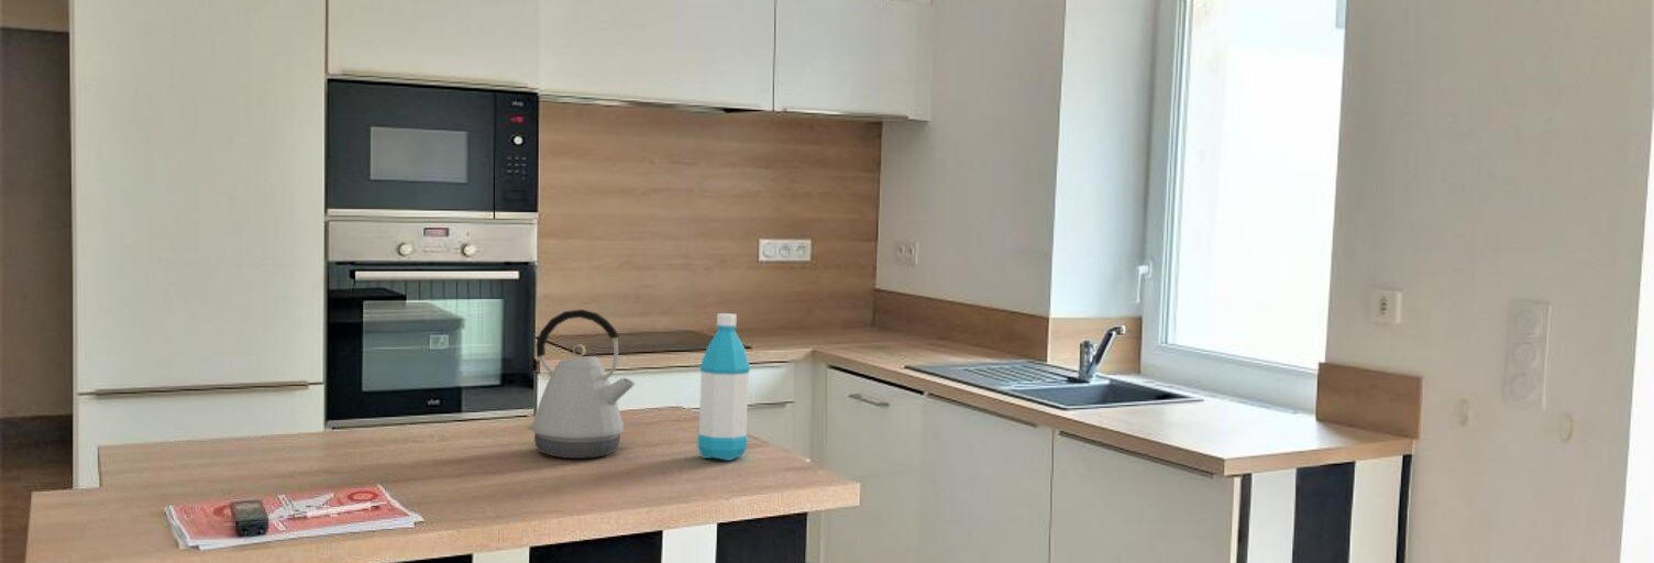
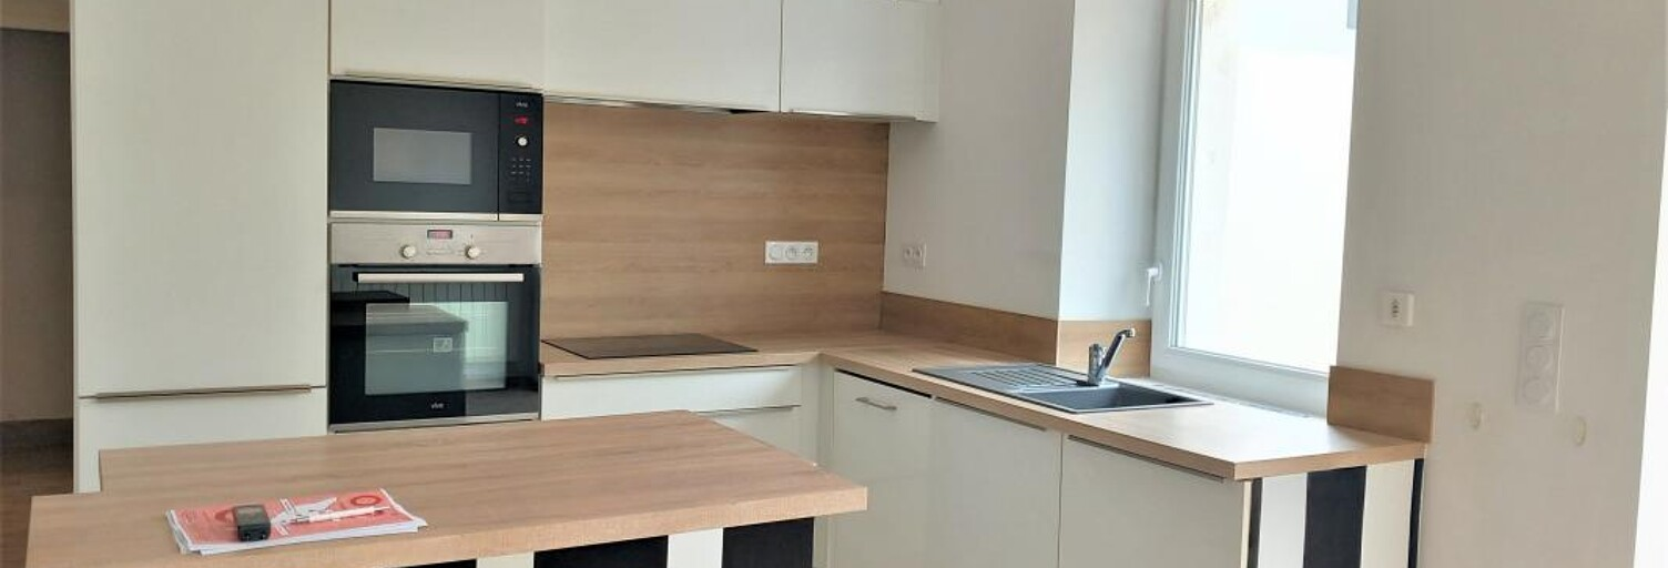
- water bottle [696,312,751,462]
- kettle [526,308,636,460]
